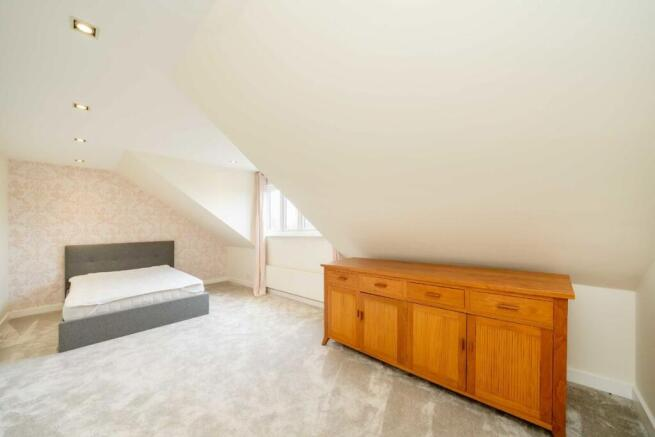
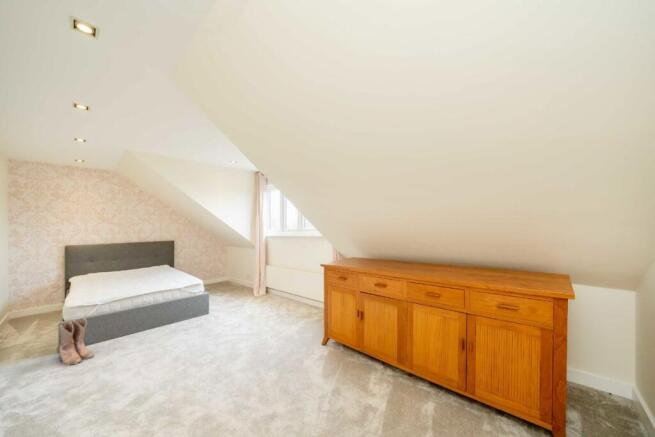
+ boots [57,317,95,366]
